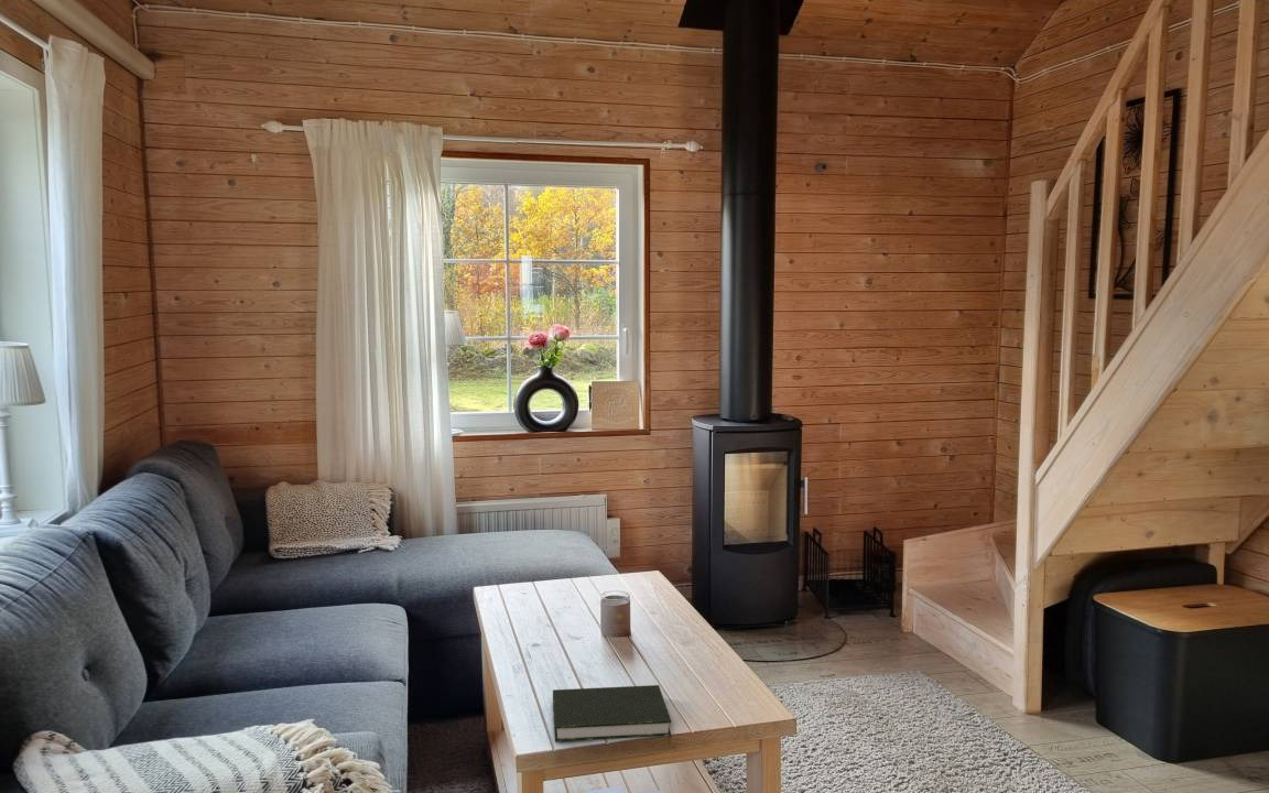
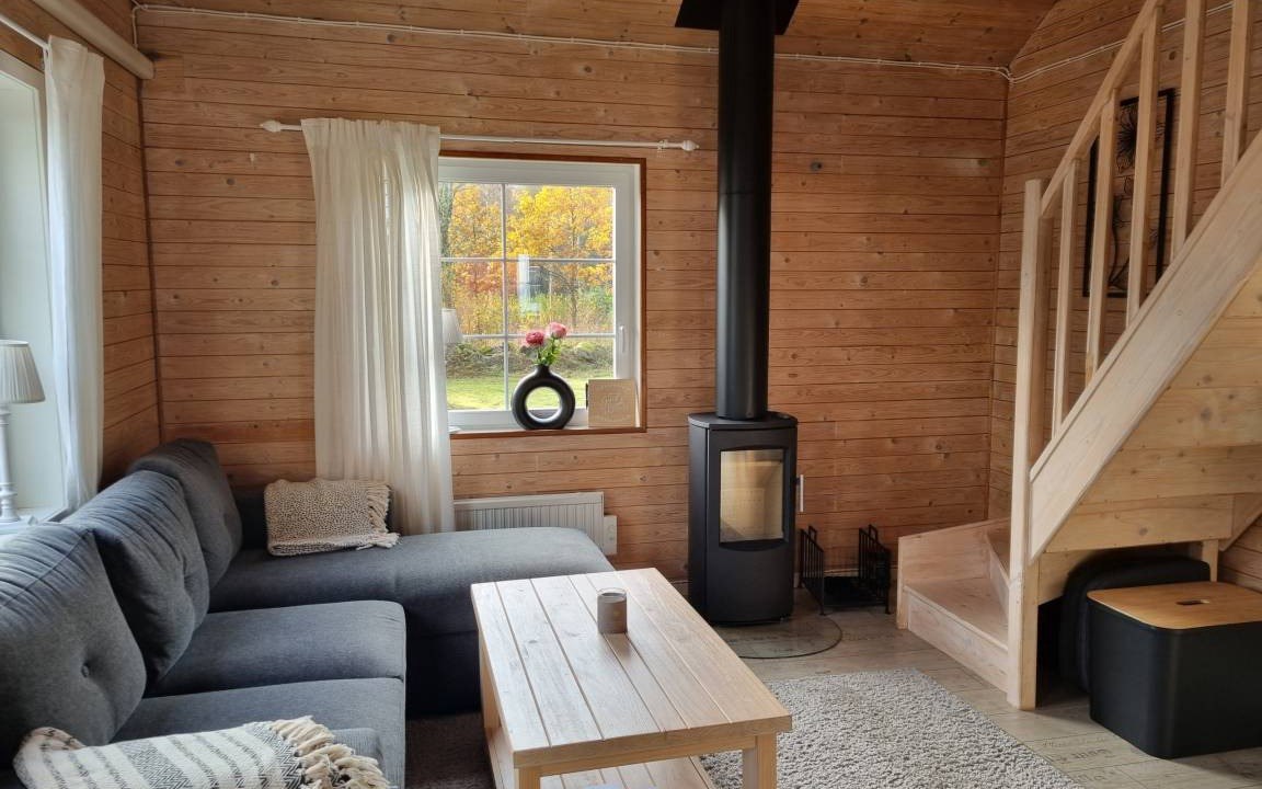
- book [552,684,672,742]
